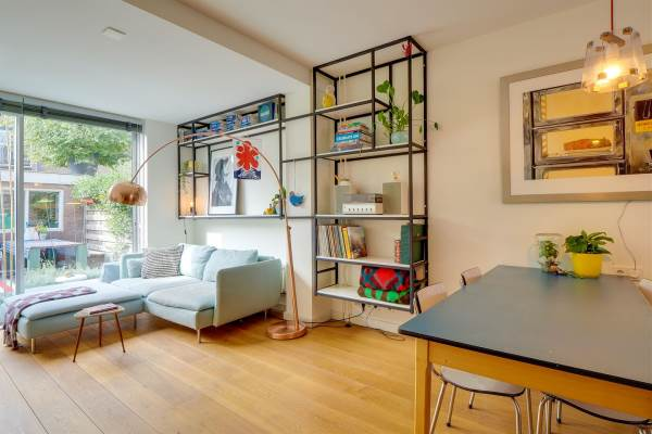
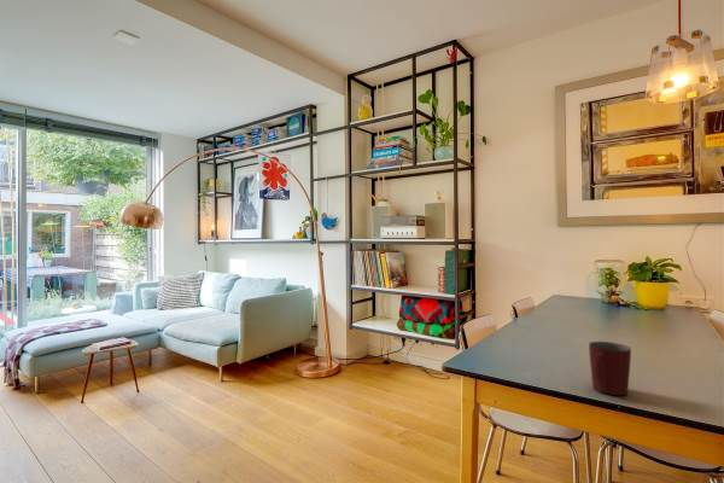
+ mug [588,341,632,396]
